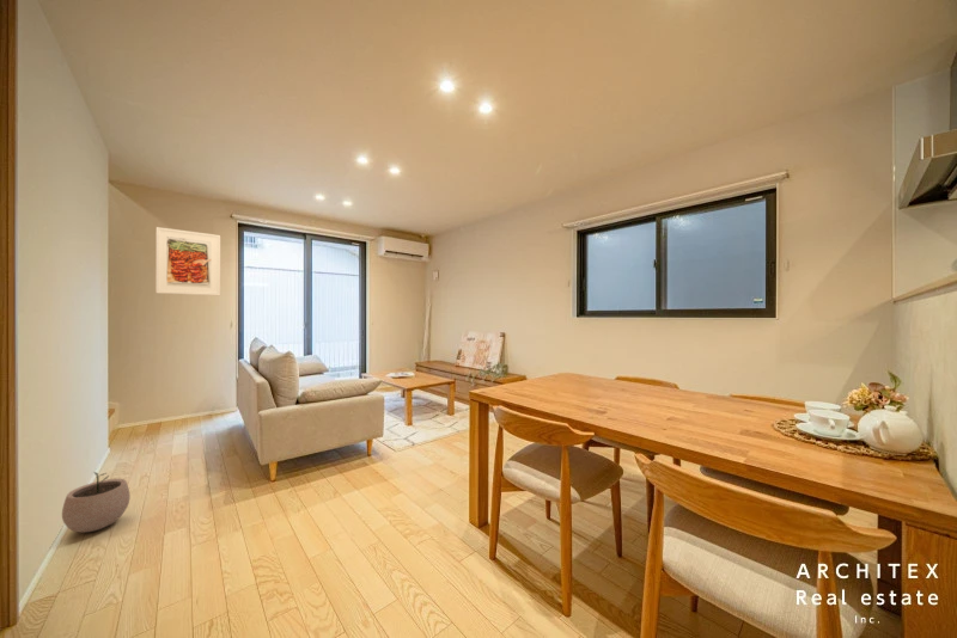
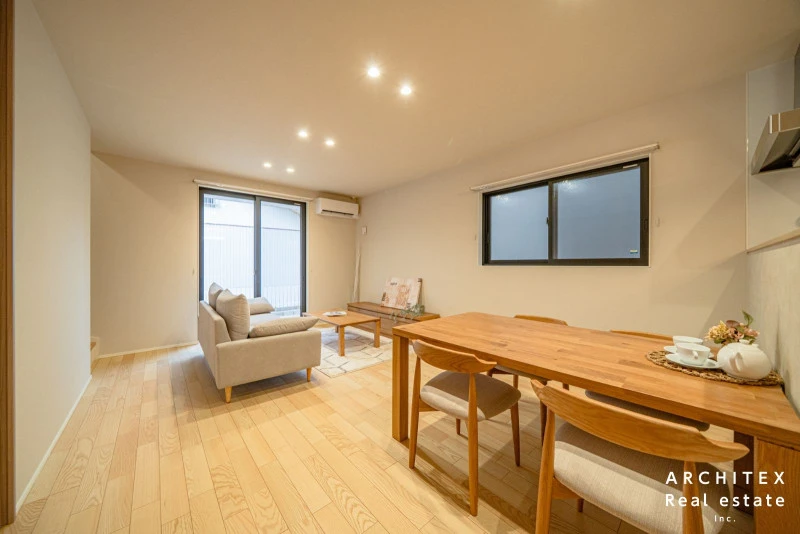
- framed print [154,226,221,296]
- plant pot [61,471,132,534]
